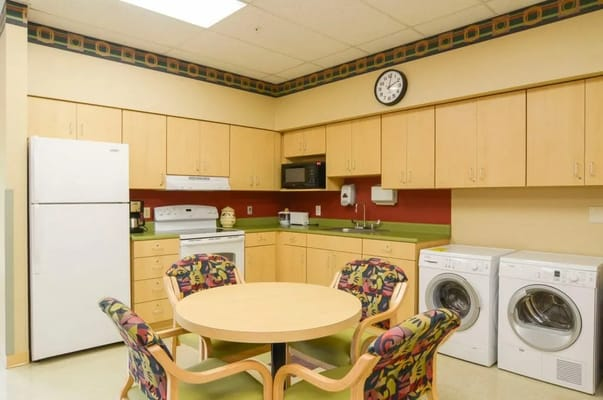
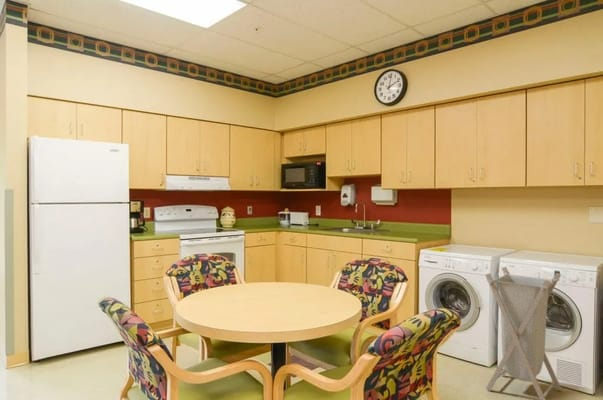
+ laundry hamper [484,266,562,400]
